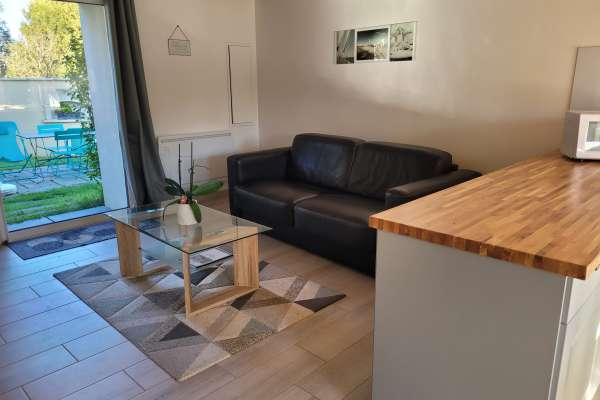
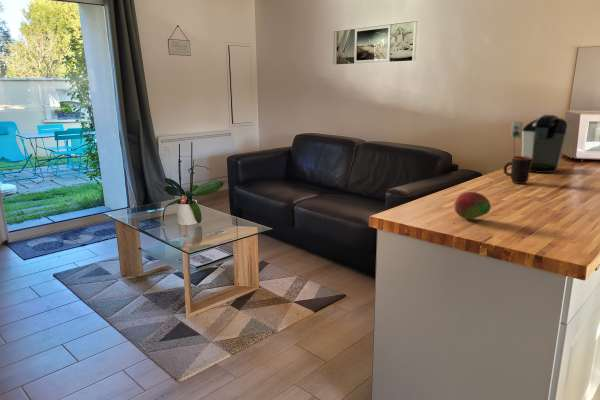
+ mug [503,155,533,185]
+ fruit [453,191,492,220]
+ coffee maker [510,114,568,174]
